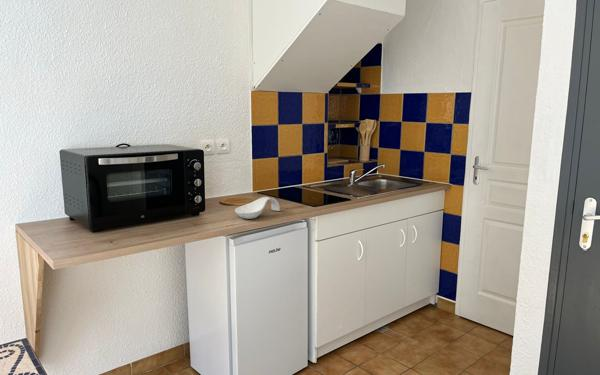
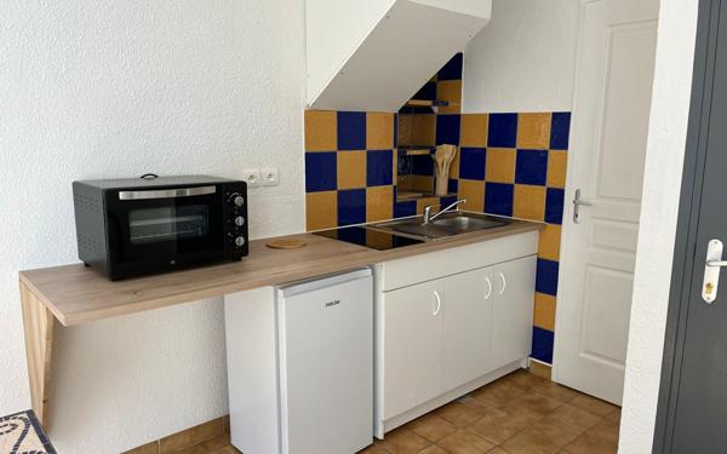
- spoon rest [234,196,281,220]
